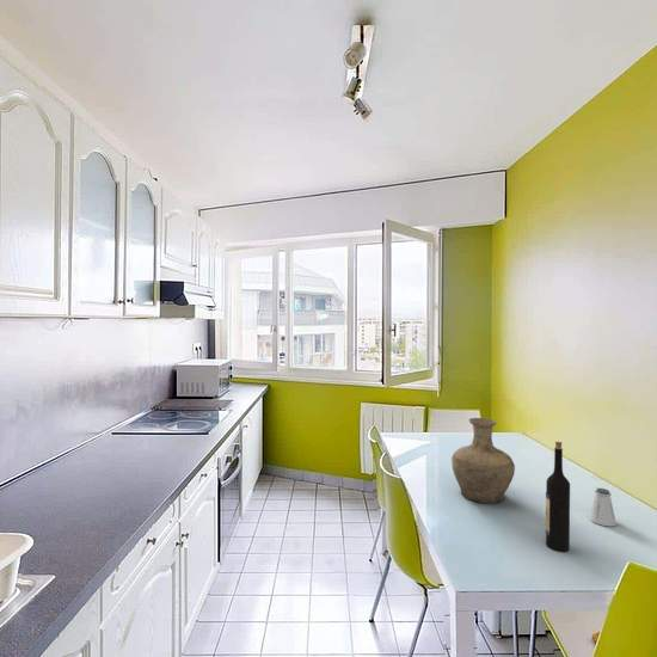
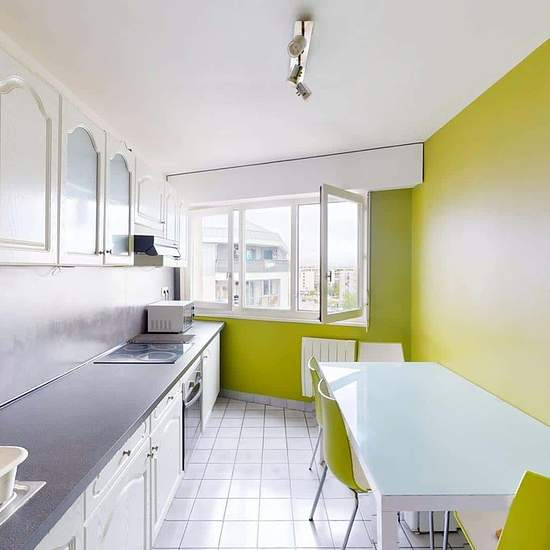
- saltshaker [588,487,618,528]
- wine bottle [545,441,571,553]
- vase [450,417,516,505]
